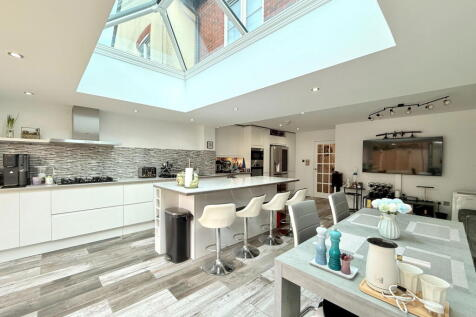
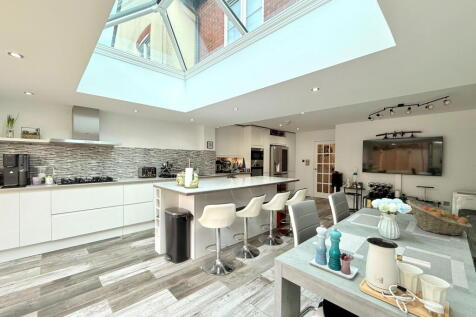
+ fruit basket [405,199,473,237]
